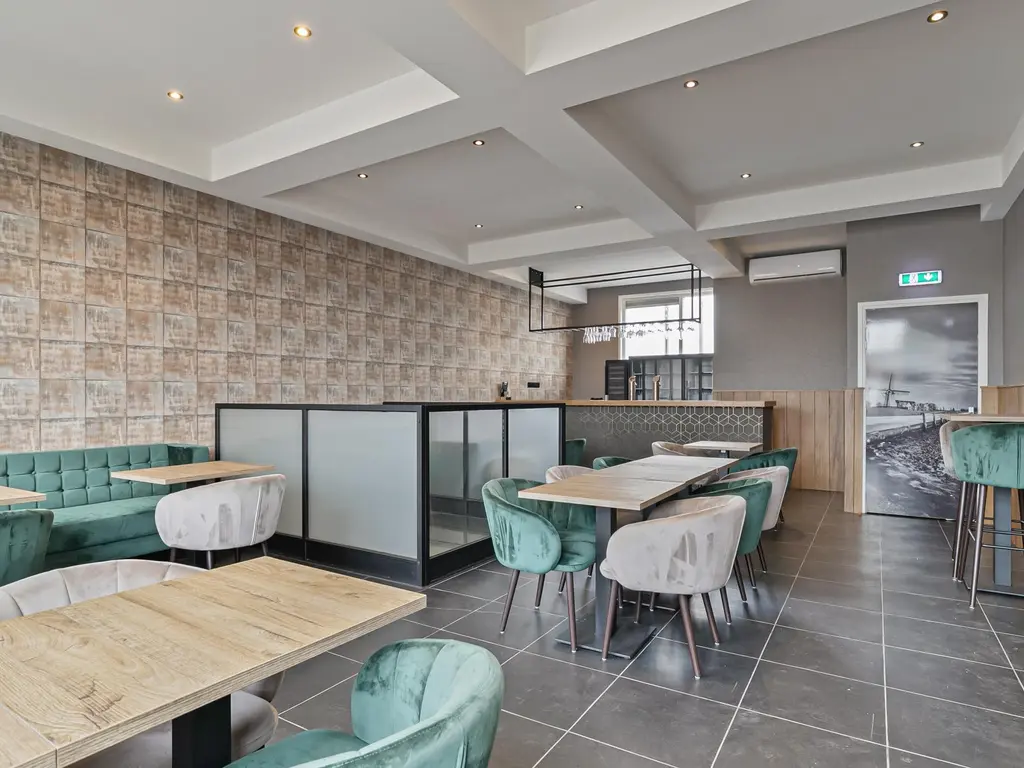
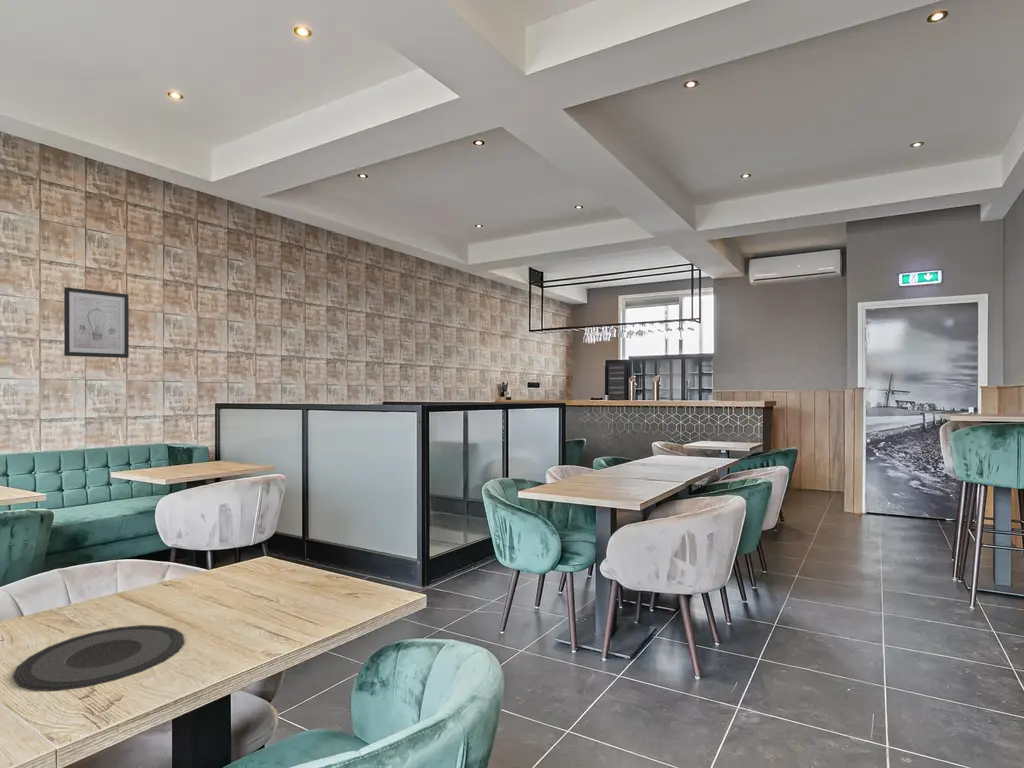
+ plate [12,624,185,692]
+ wall art [63,286,130,359]
